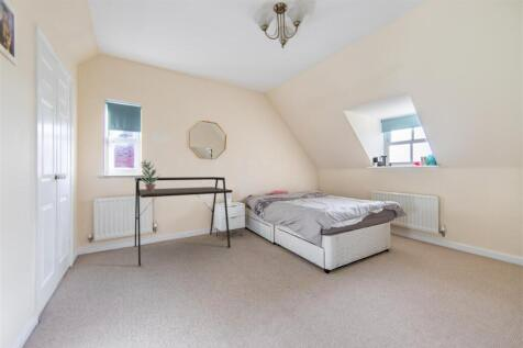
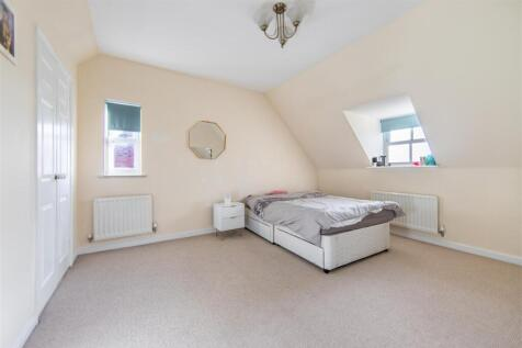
- potted plant [138,158,162,193]
- desk [134,176,234,267]
